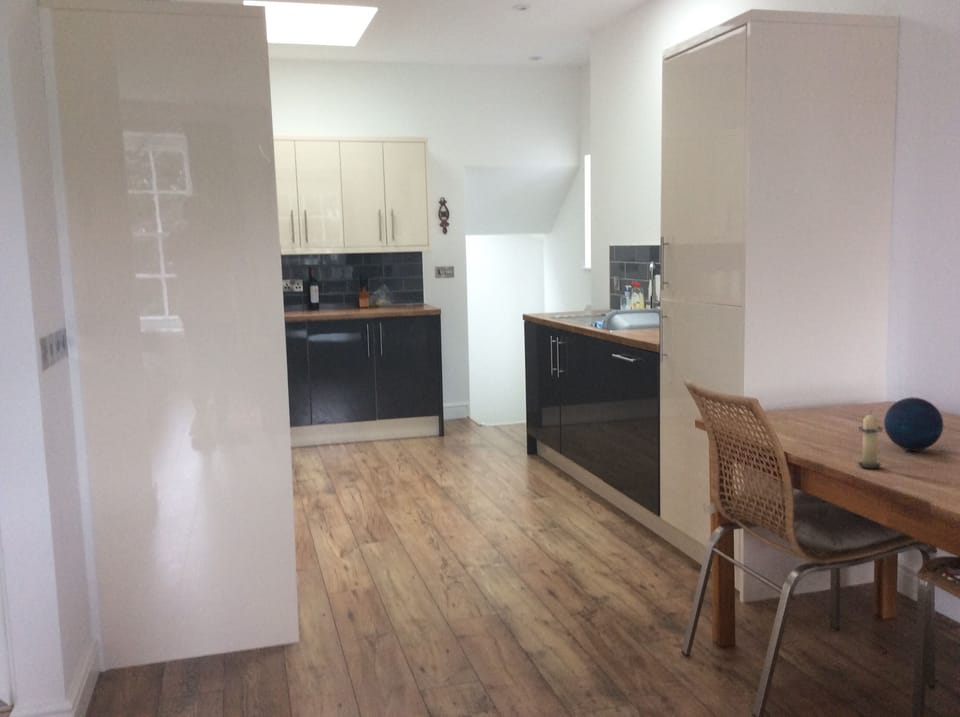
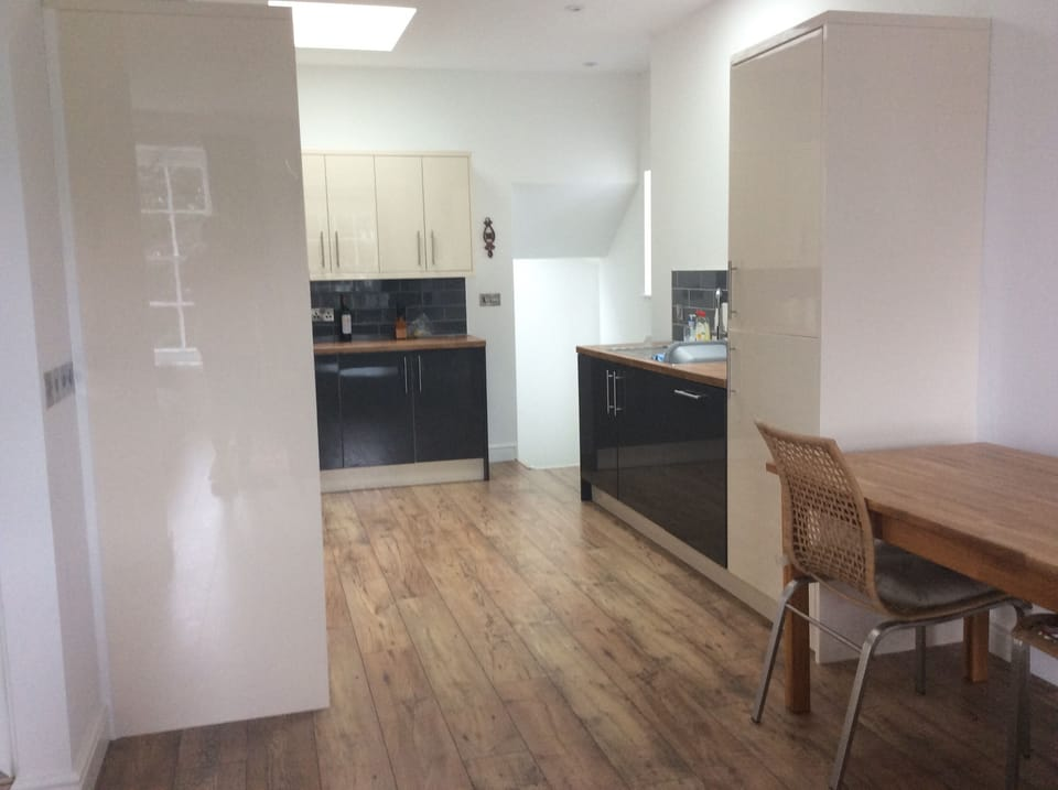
- candle [855,410,884,469]
- decorative orb [883,396,944,452]
